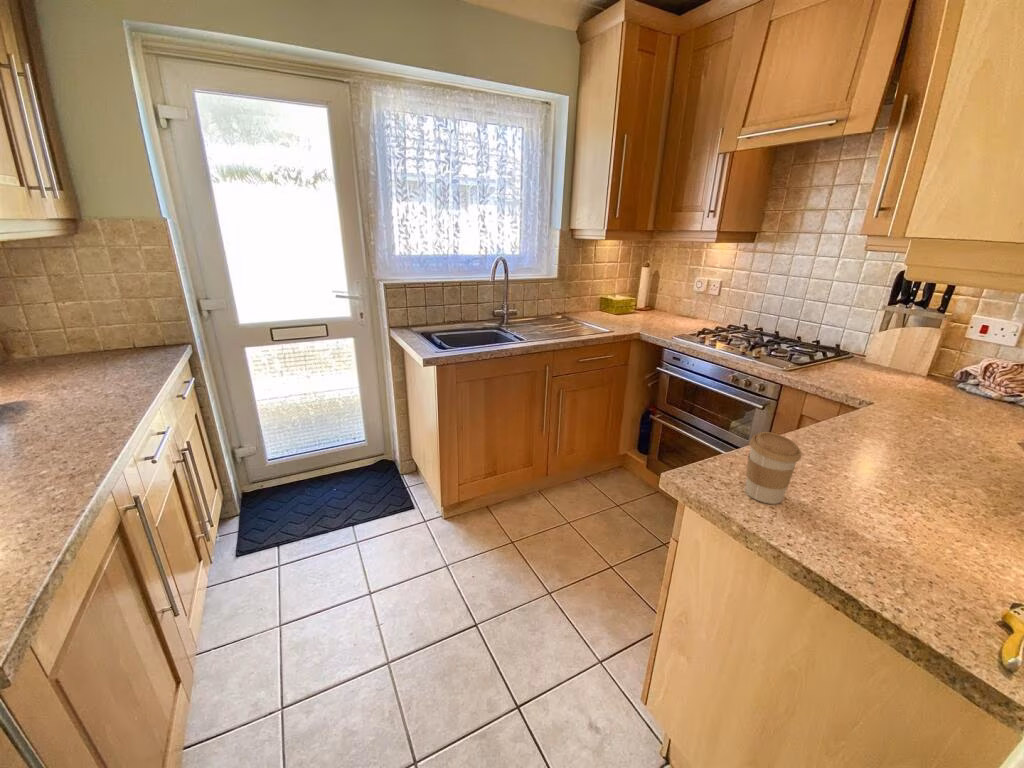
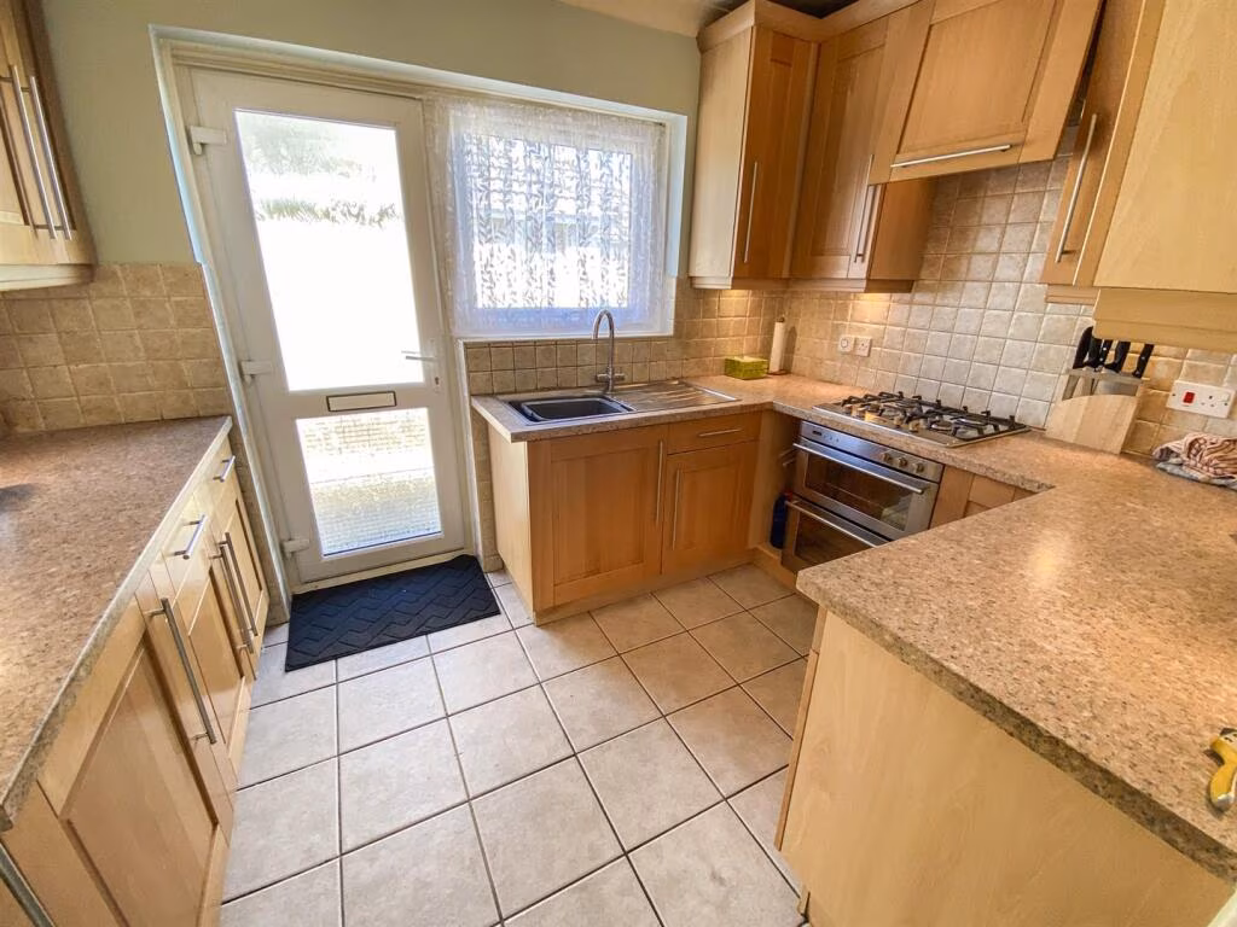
- coffee cup [744,431,802,505]
